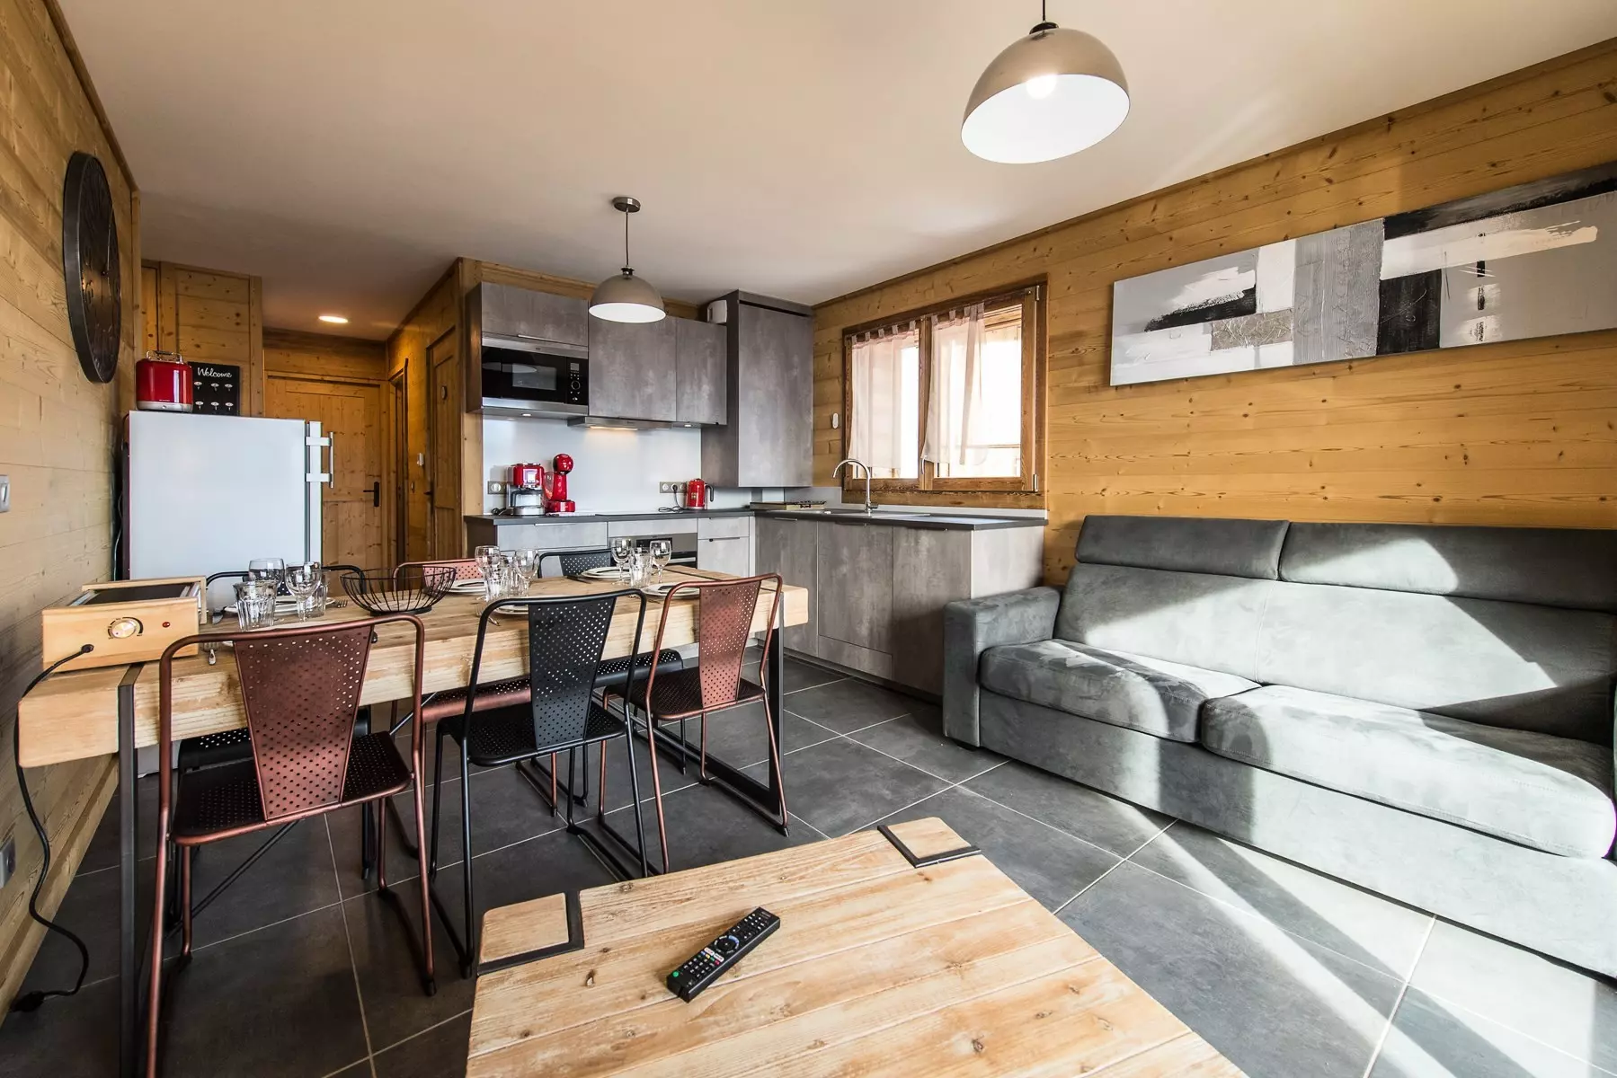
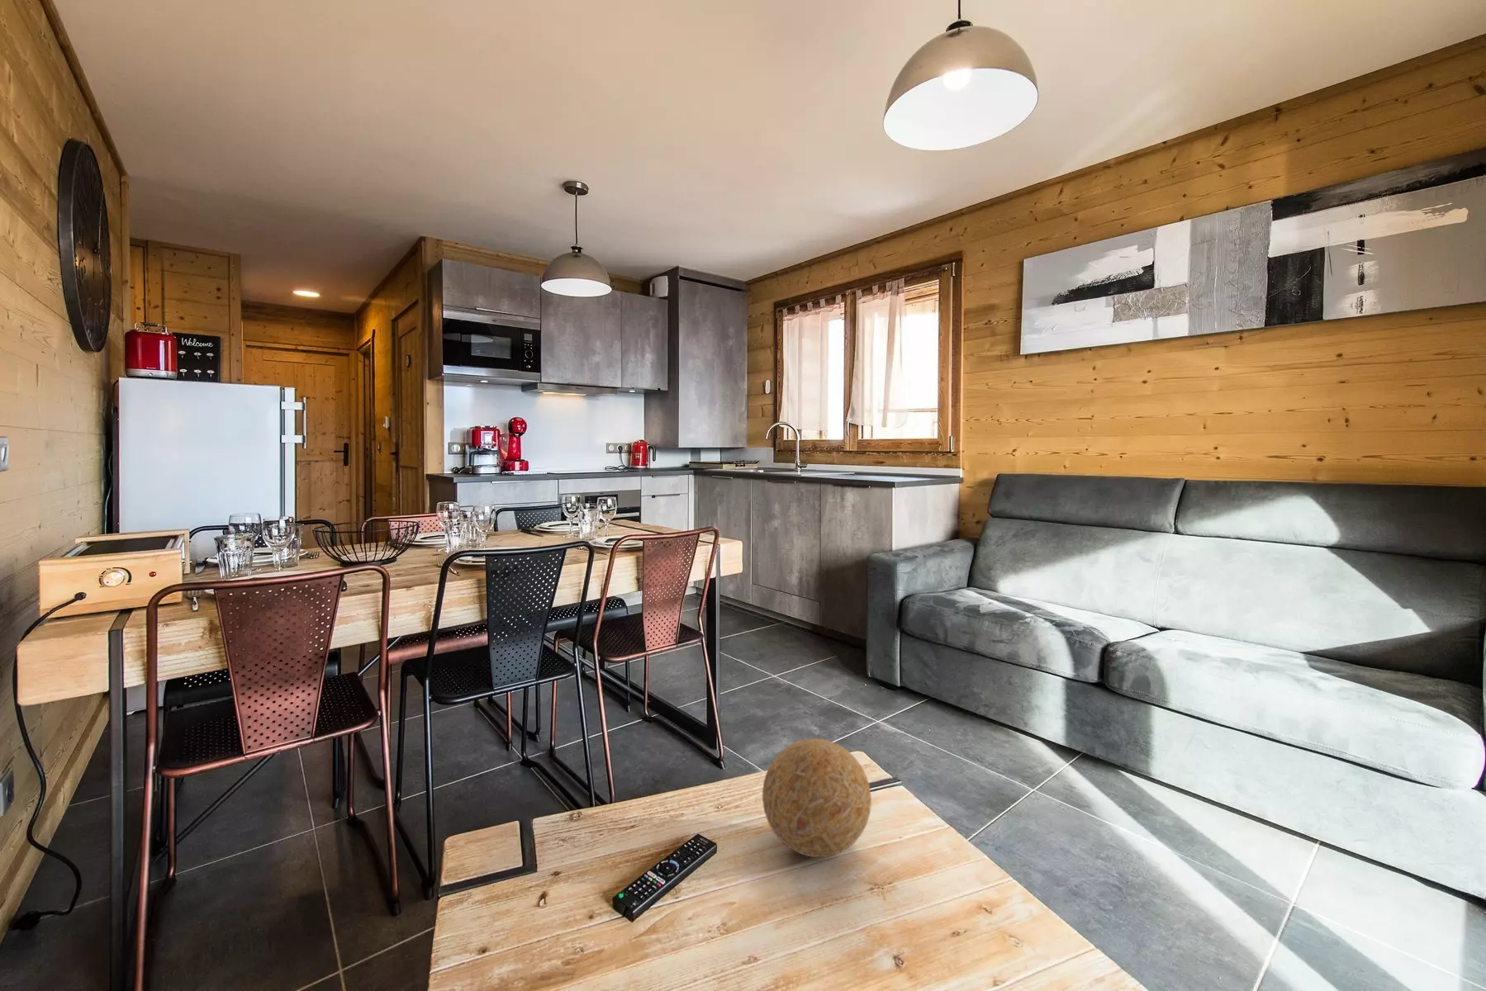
+ decorative ball [762,738,872,858]
